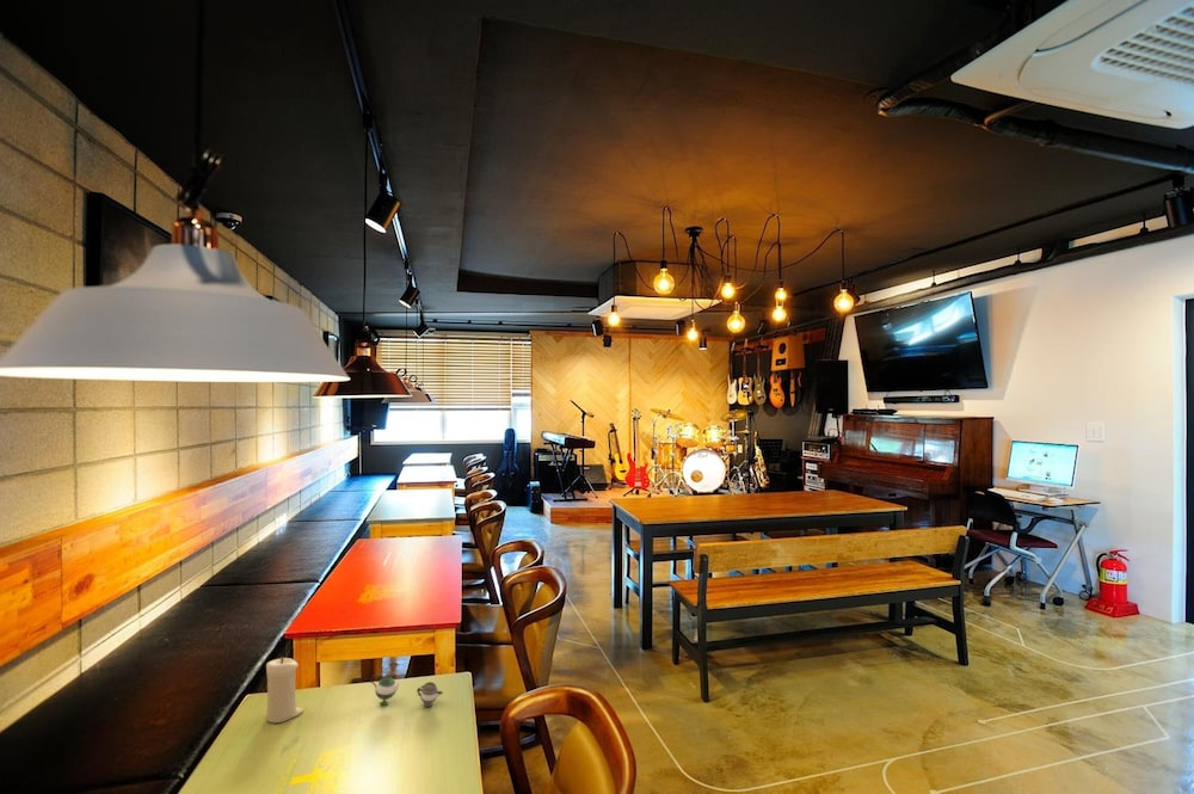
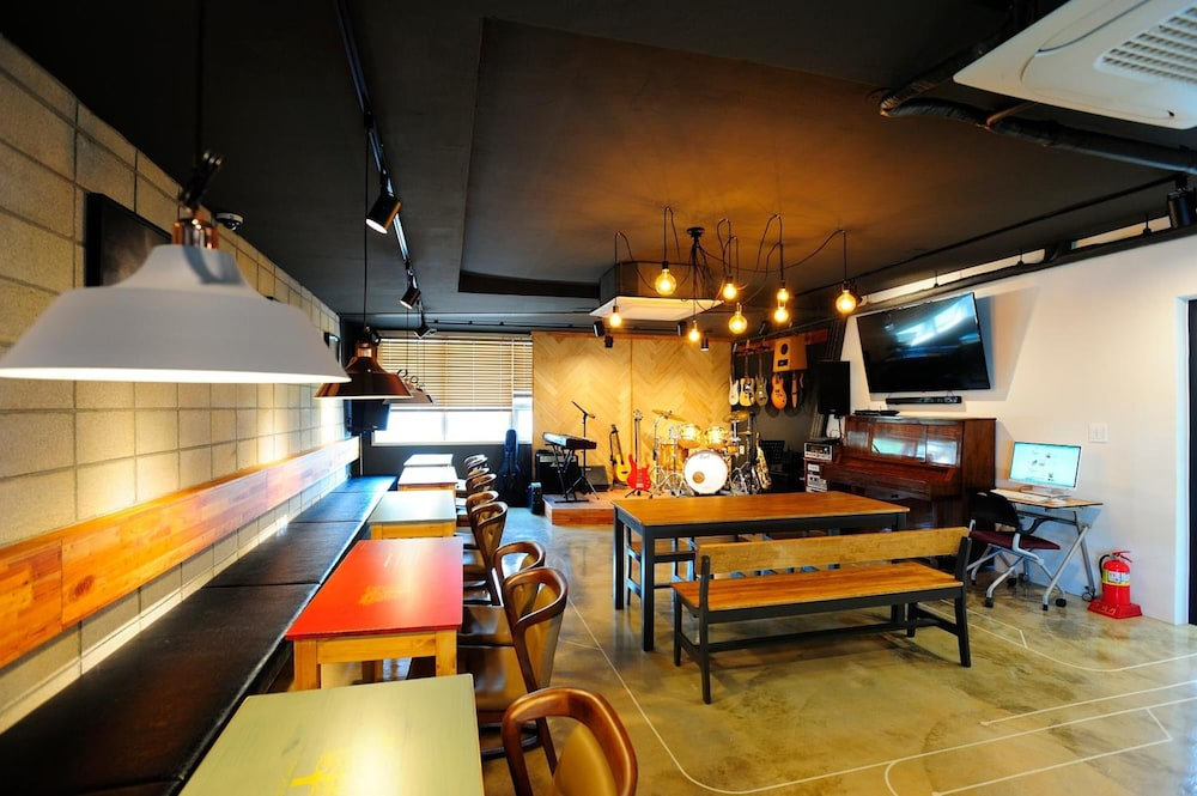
- candle [265,655,304,724]
- teapot [369,672,444,708]
